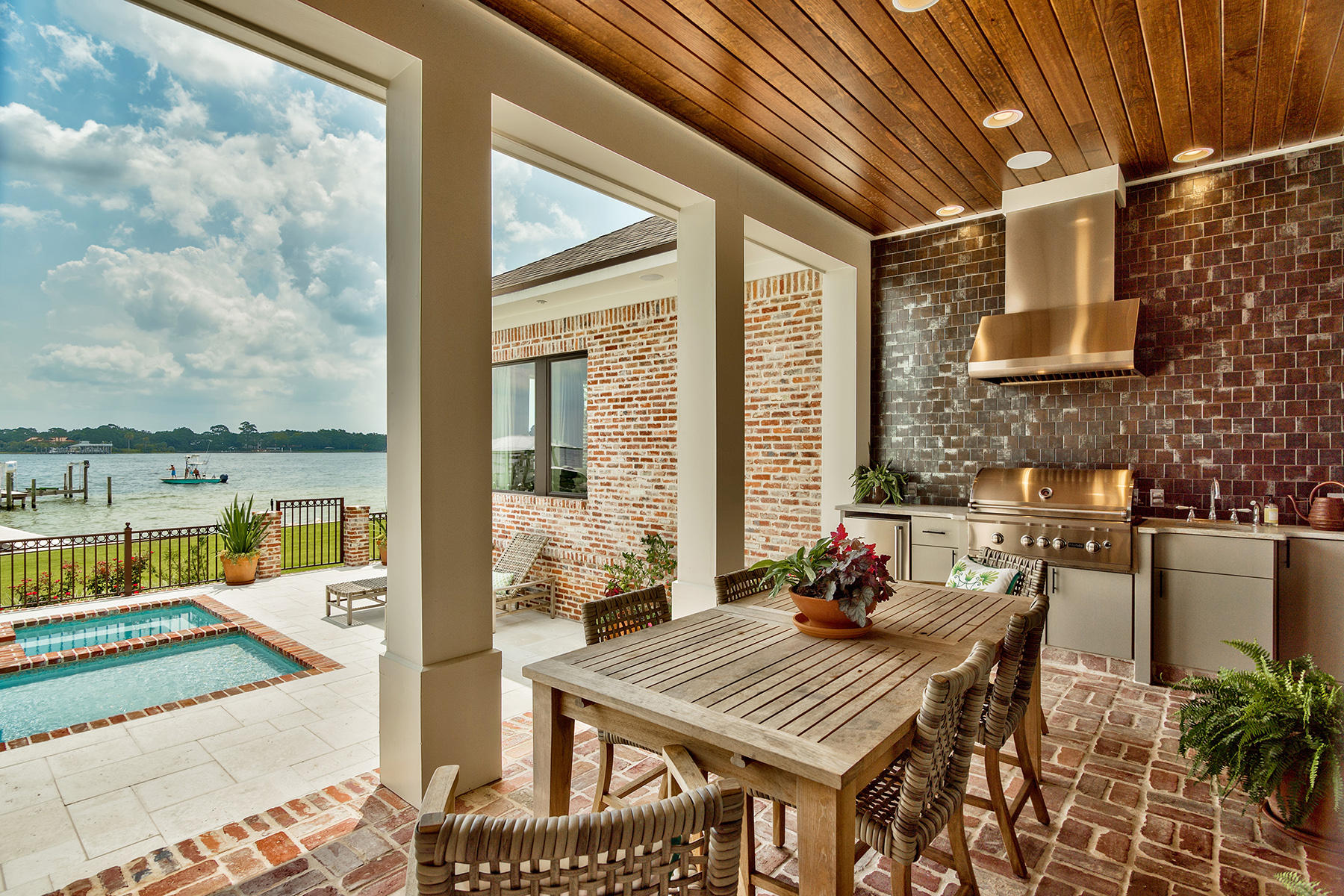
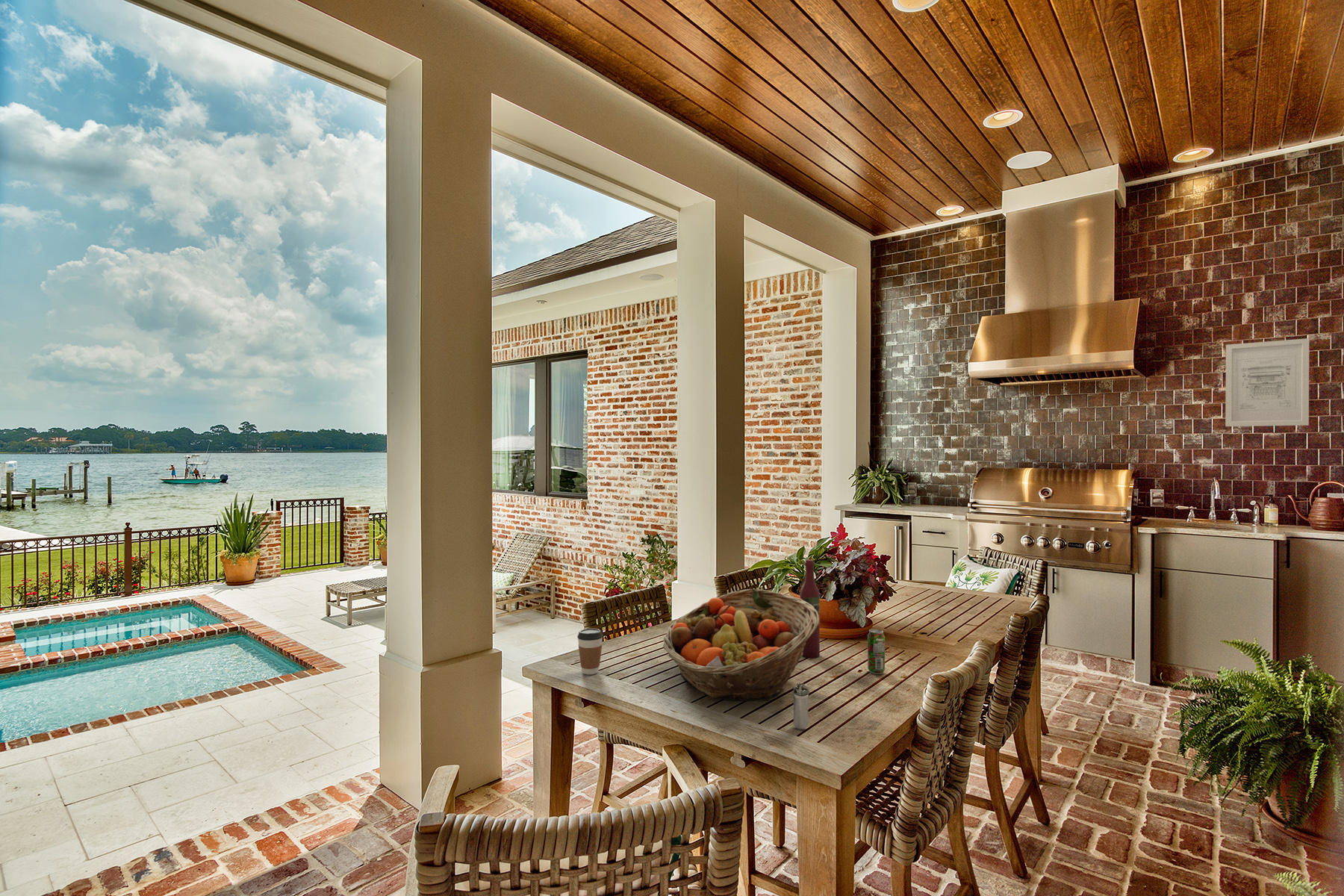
+ fruit basket [662,588,819,702]
+ wine bottle [799,559,821,659]
+ shaker [792,682,809,730]
+ beverage can [867,628,886,675]
+ wall art [1225,337,1310,427]
+ coffee cup [576,628,603,676]
